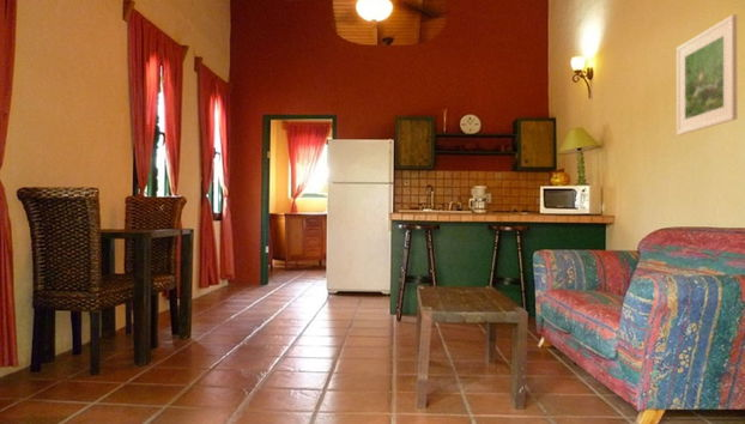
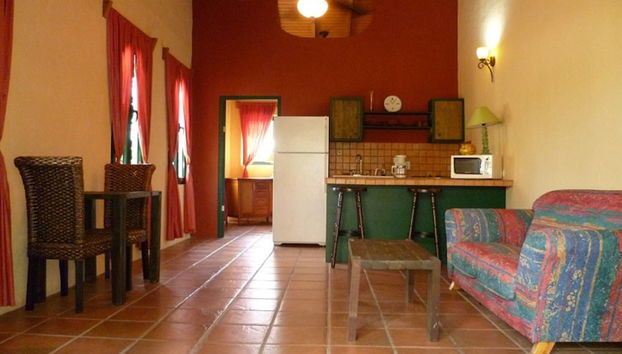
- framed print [676,13,738,137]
